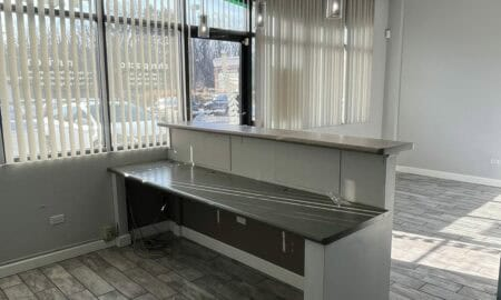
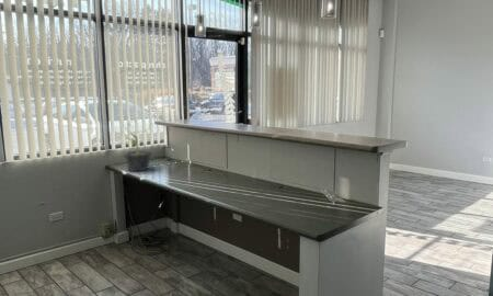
+ potted plant [119,115,153,172]
